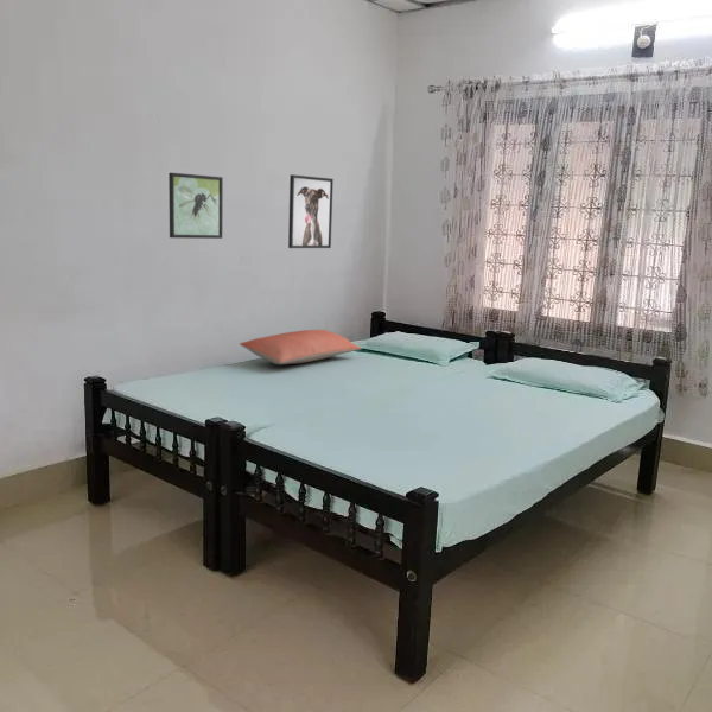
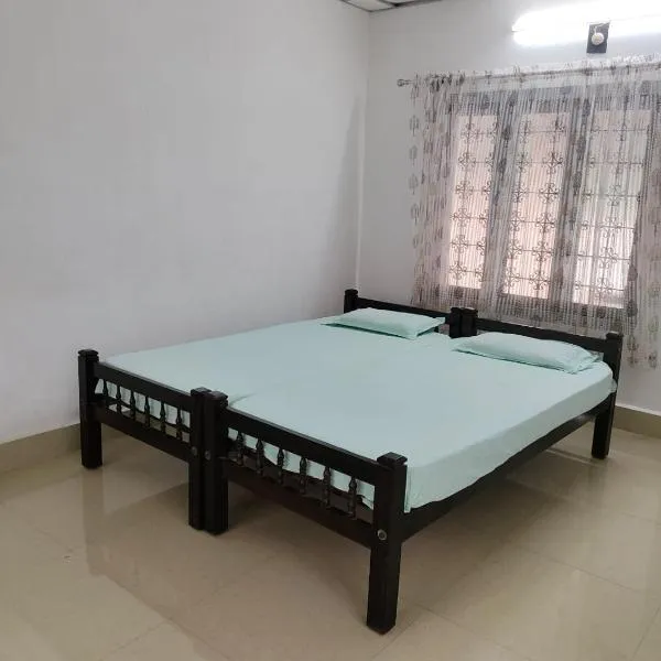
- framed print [287,173,335,249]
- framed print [167,172,224,240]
- pillow [239,329,362,365]
